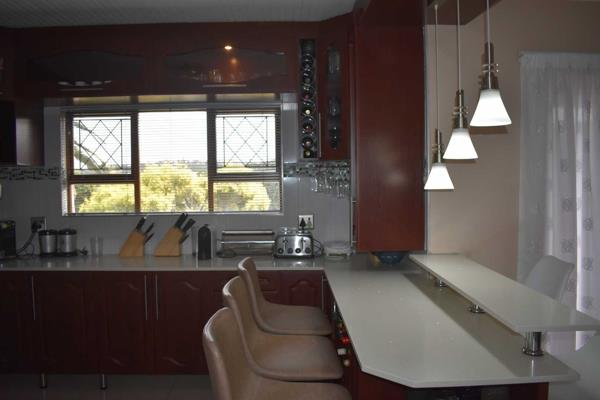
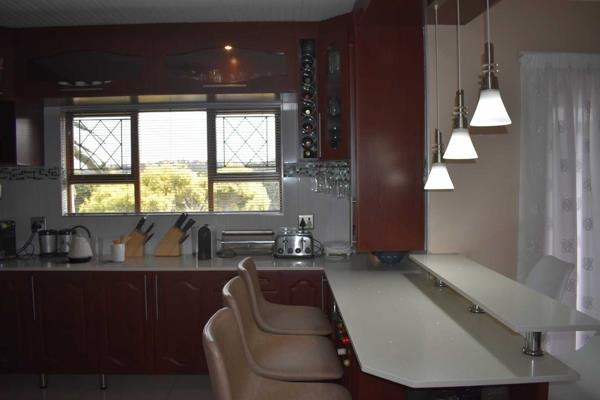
+ utensil holder [109,234,133,263]
+ kettle [65,224,94,263]
